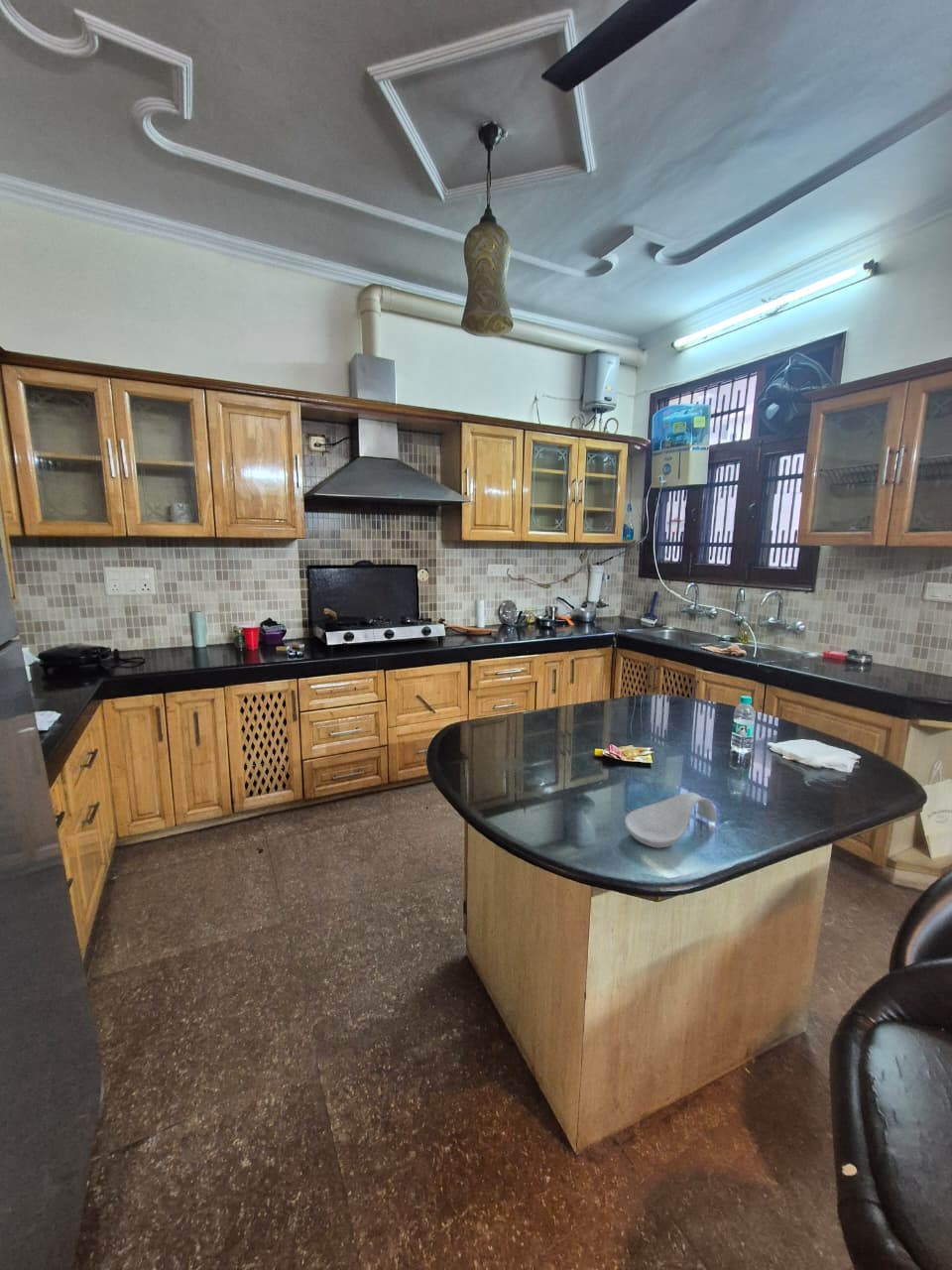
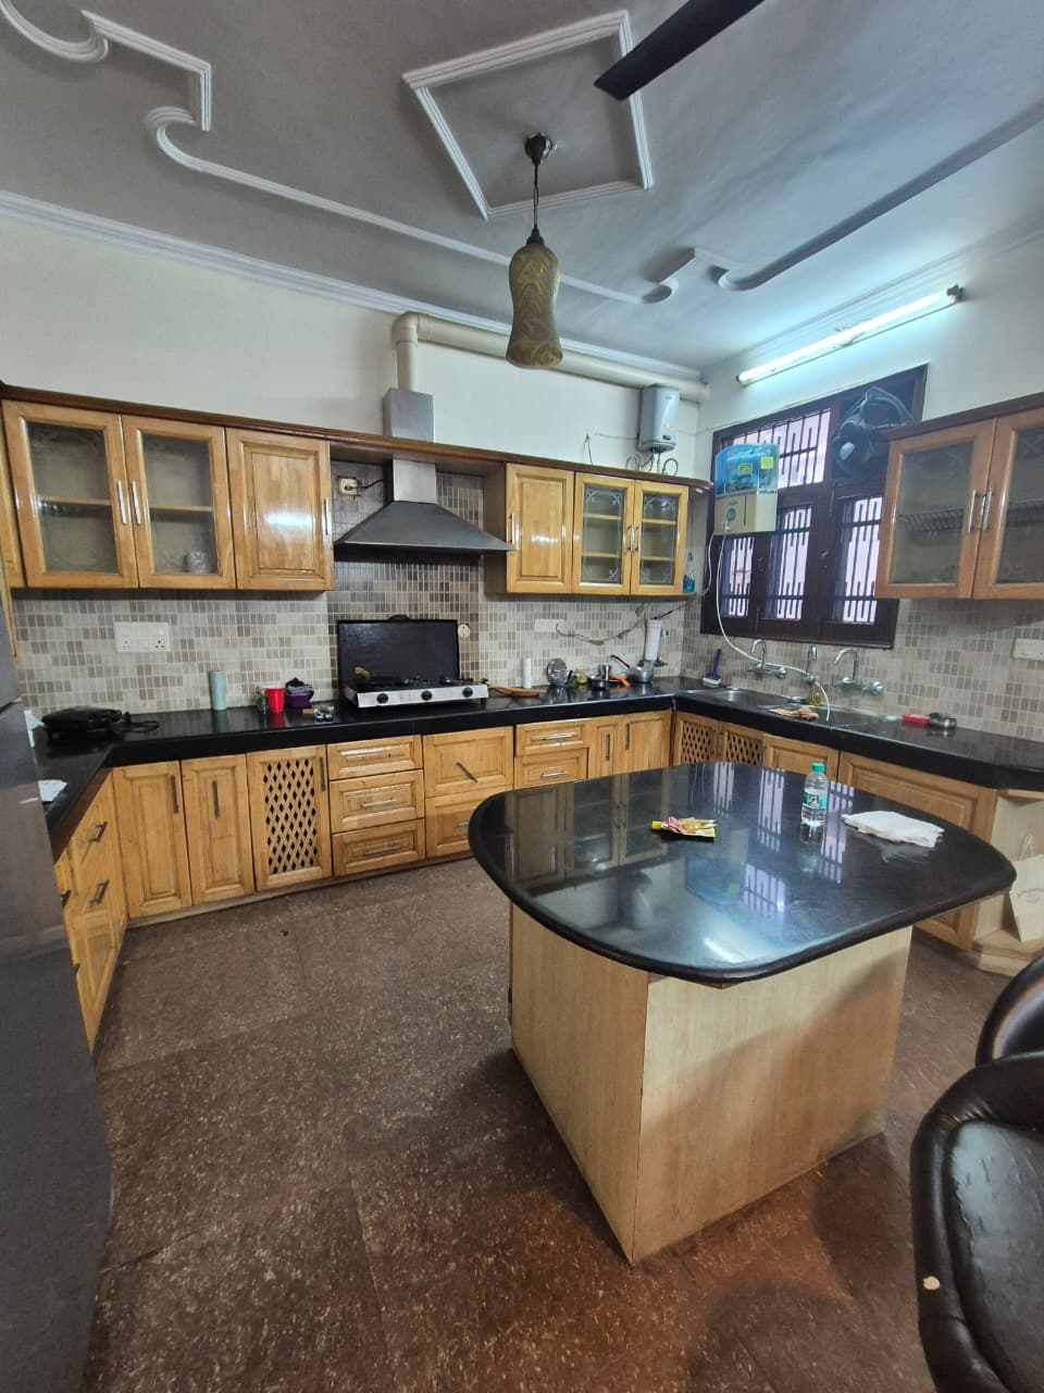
- spoon rest [624,792,718,849]
